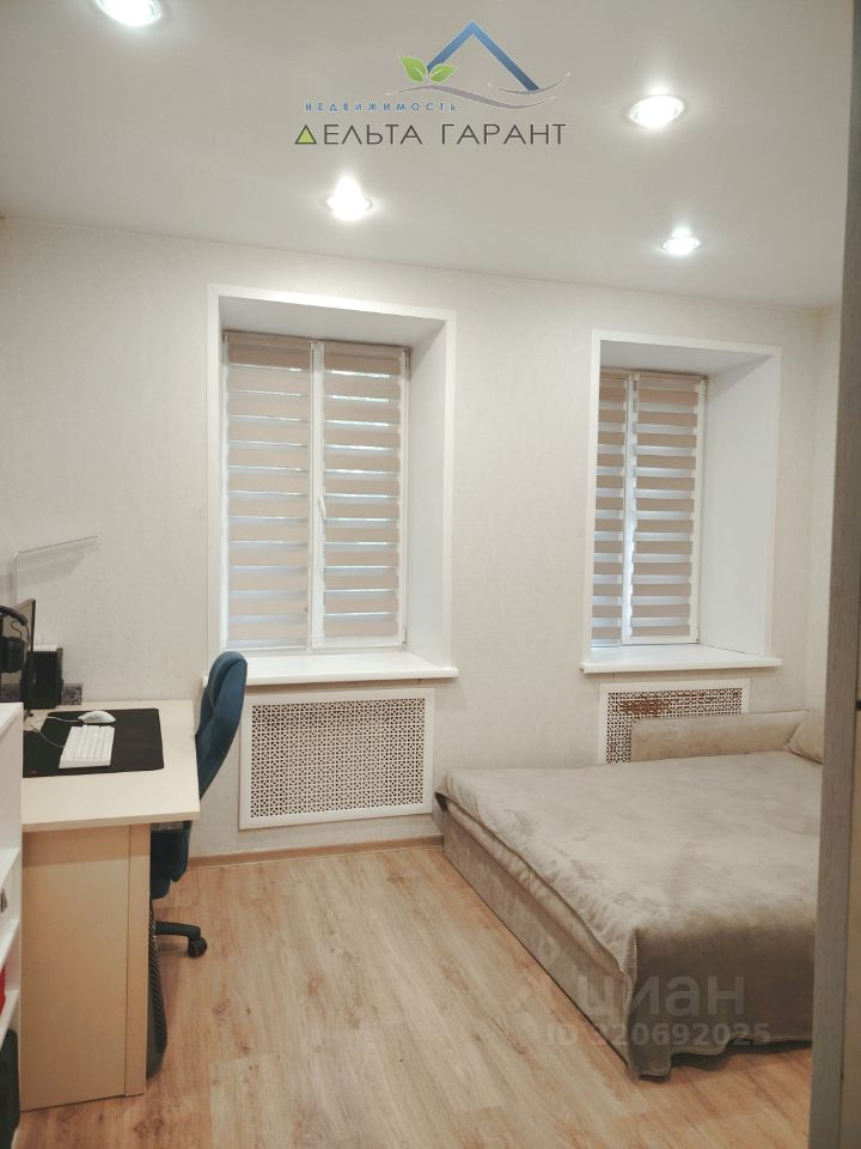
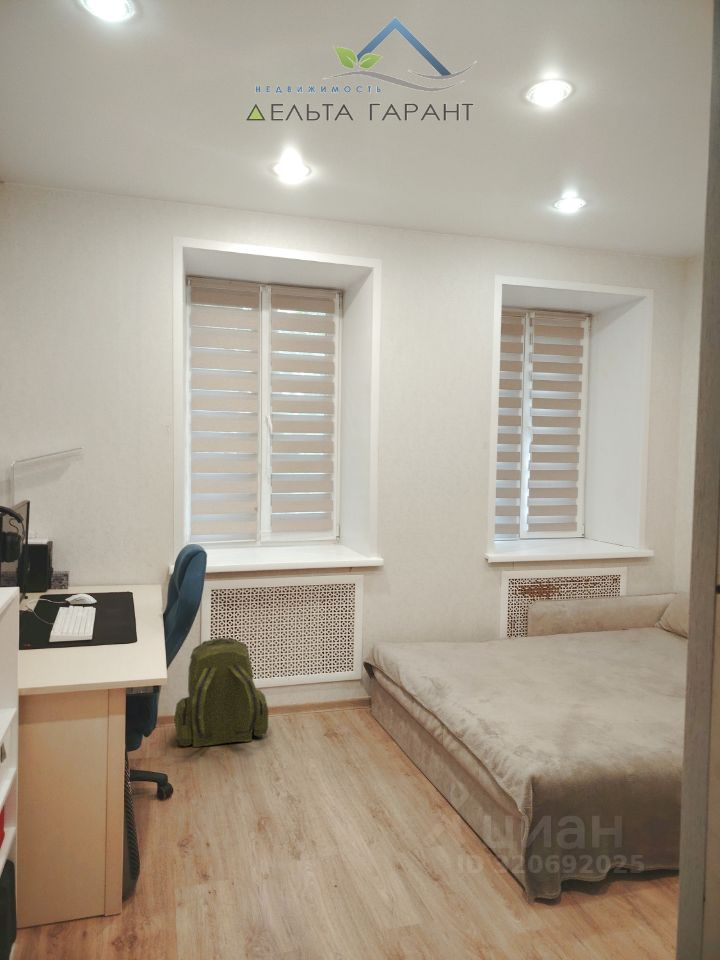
+ backpack [173,637,270,748]
